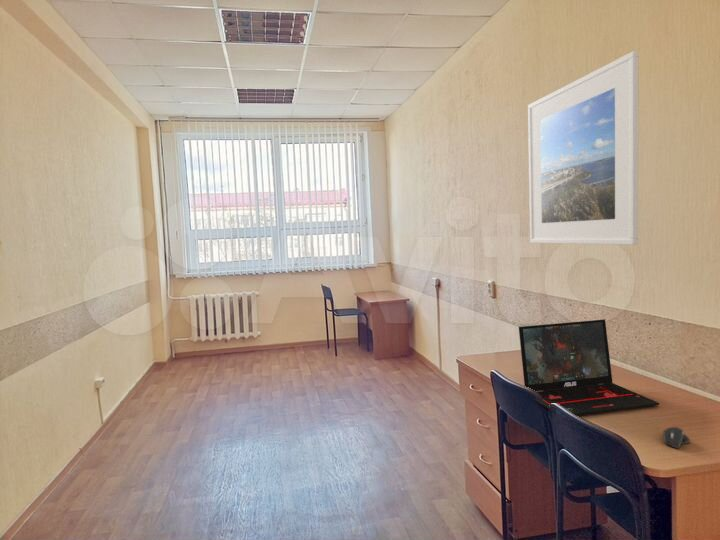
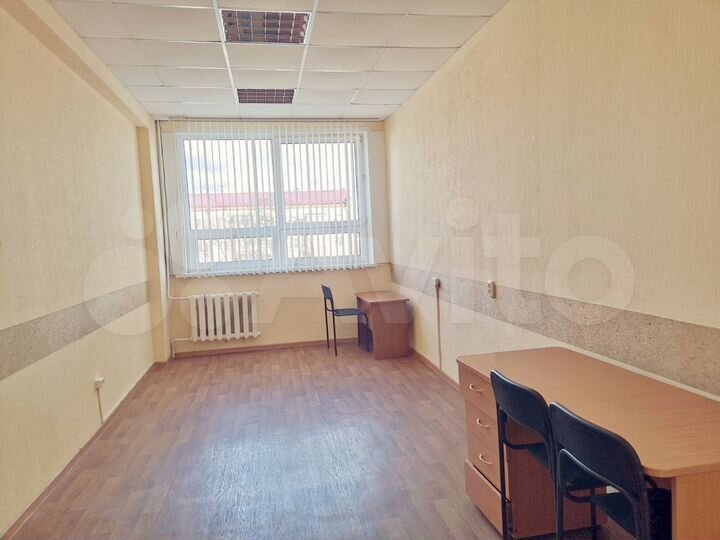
- computer mouse [662,426,691,450]
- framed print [527,50,639,246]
- laptop [518,318,660,417]
